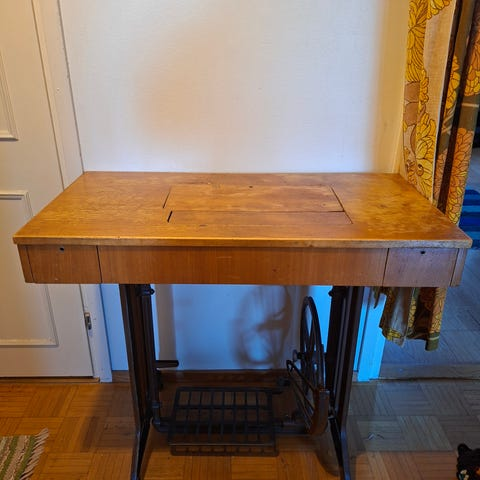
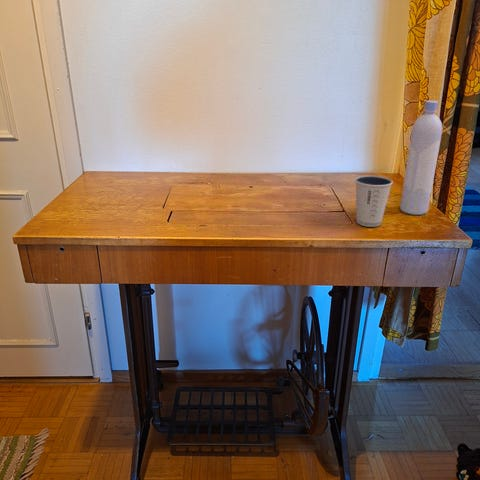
+ dixie cup [354,174,394,228]
+ bottle [399,100,443,216]
